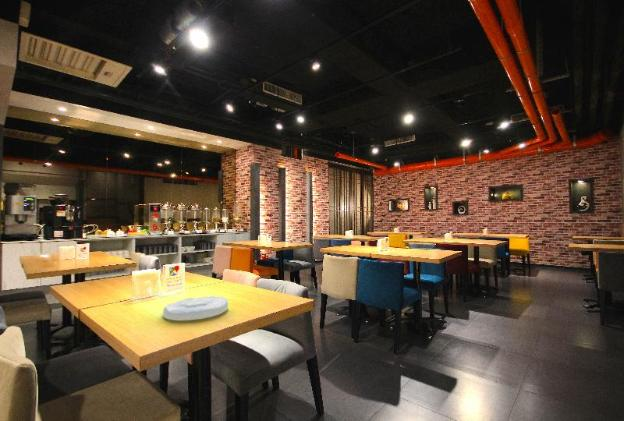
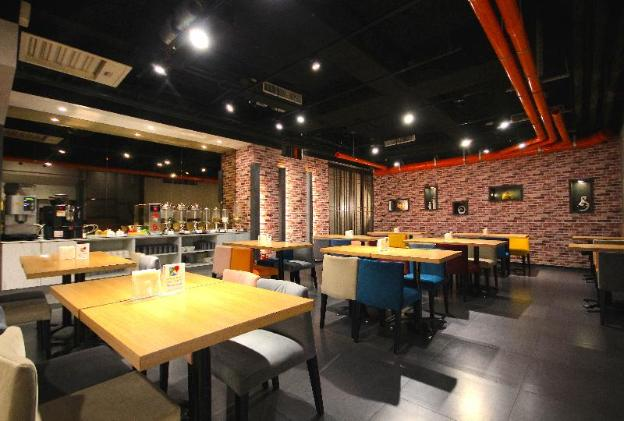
- plate [162,295,229,321]
